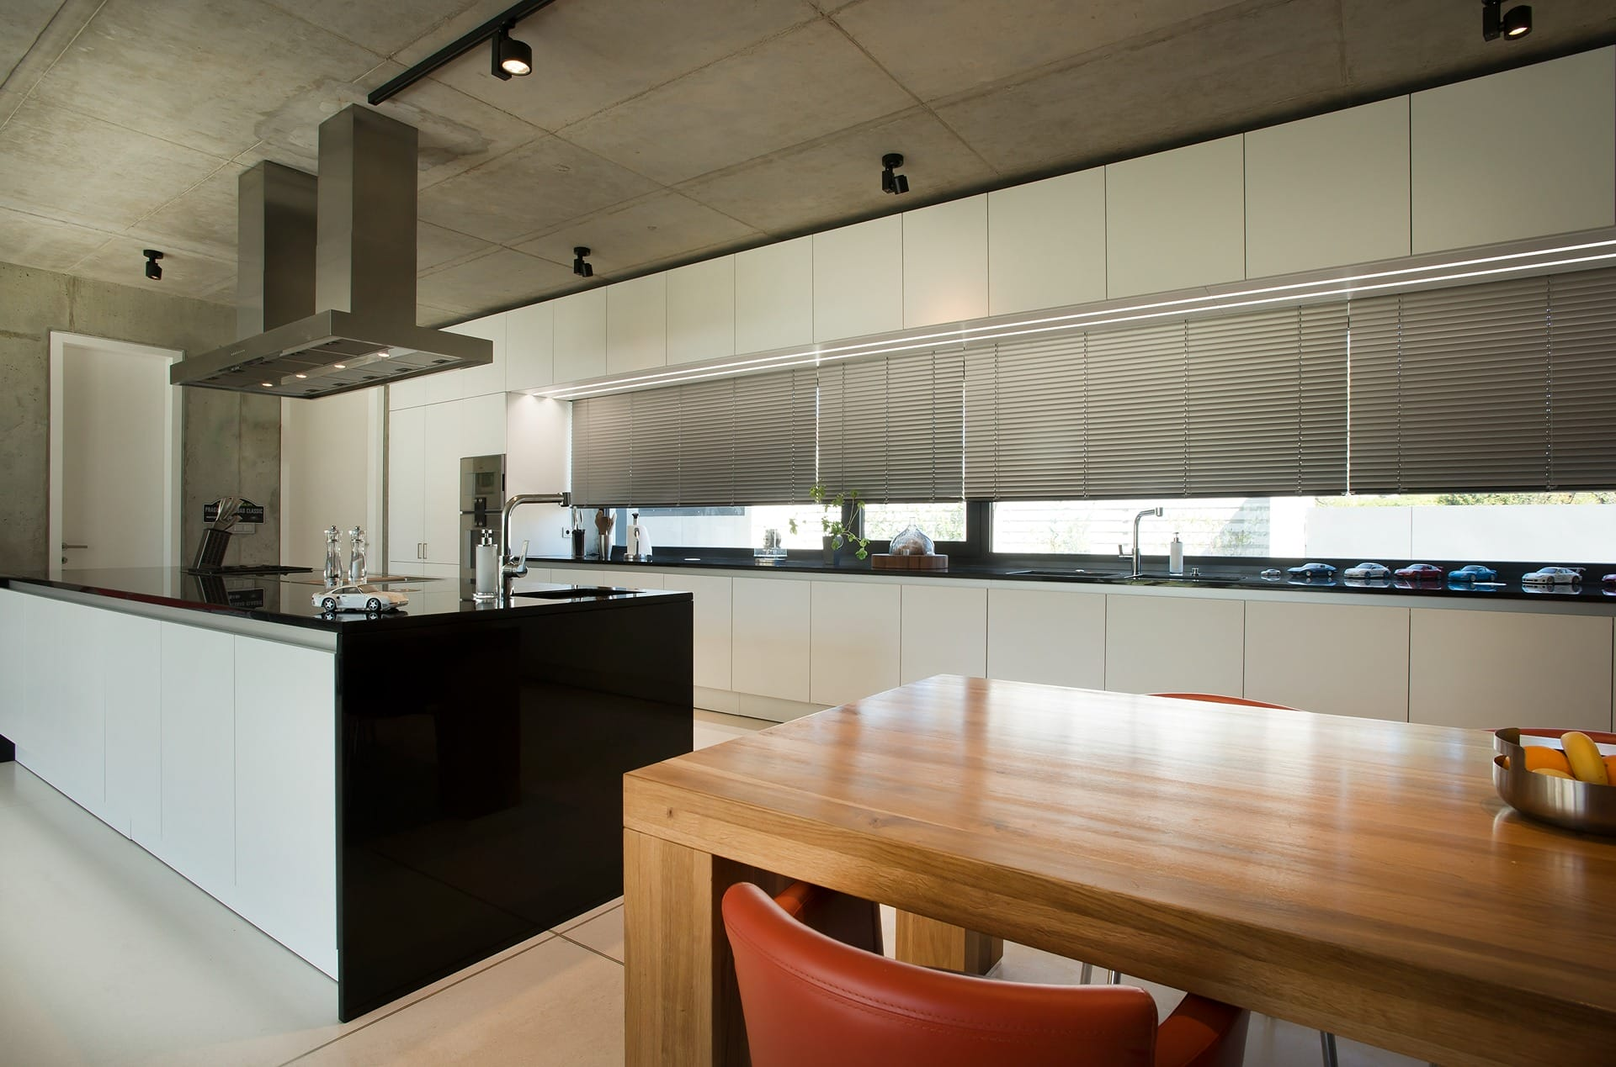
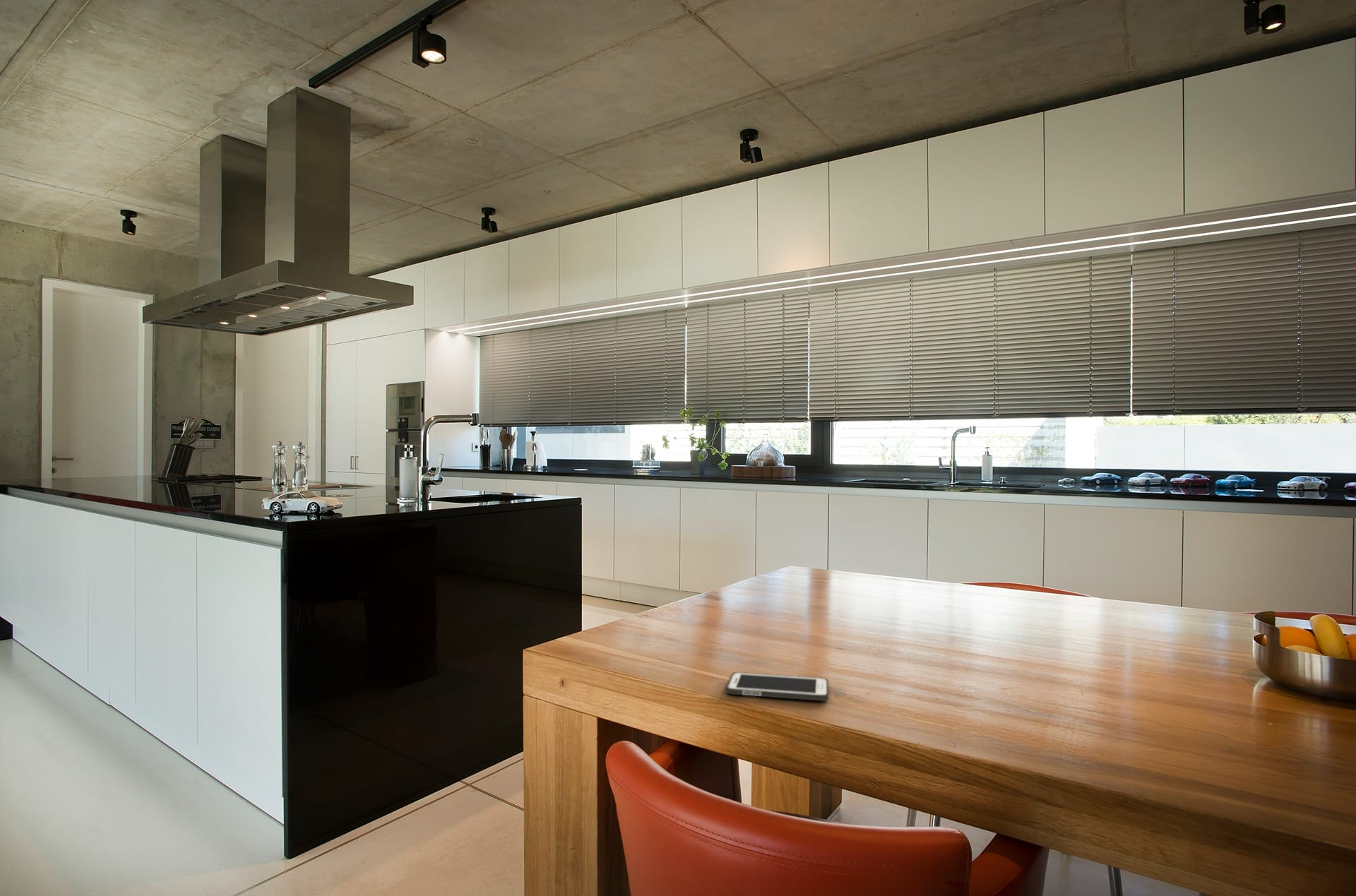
+ cell phone [725,671,829,702]
